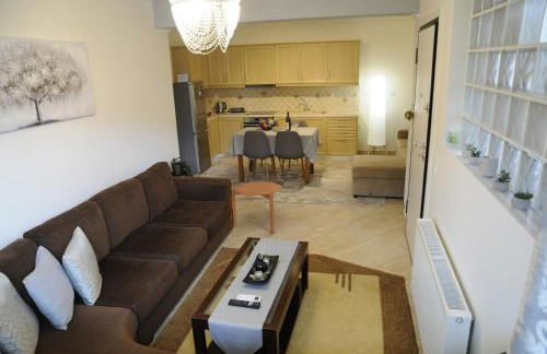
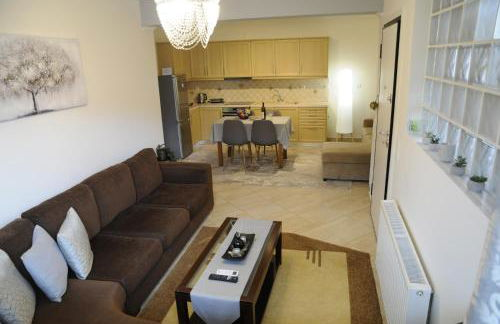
- side table [231,180,283,234]
